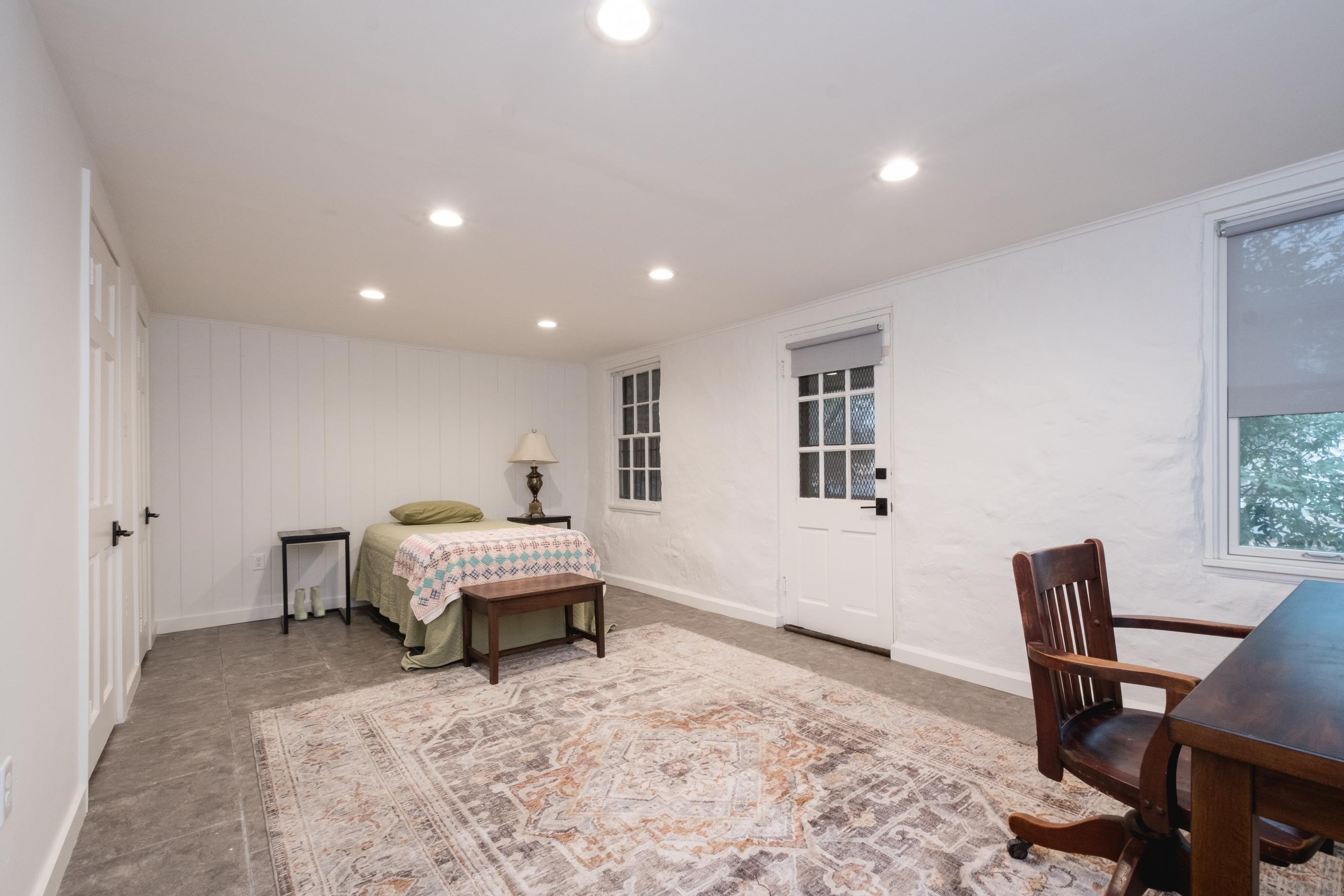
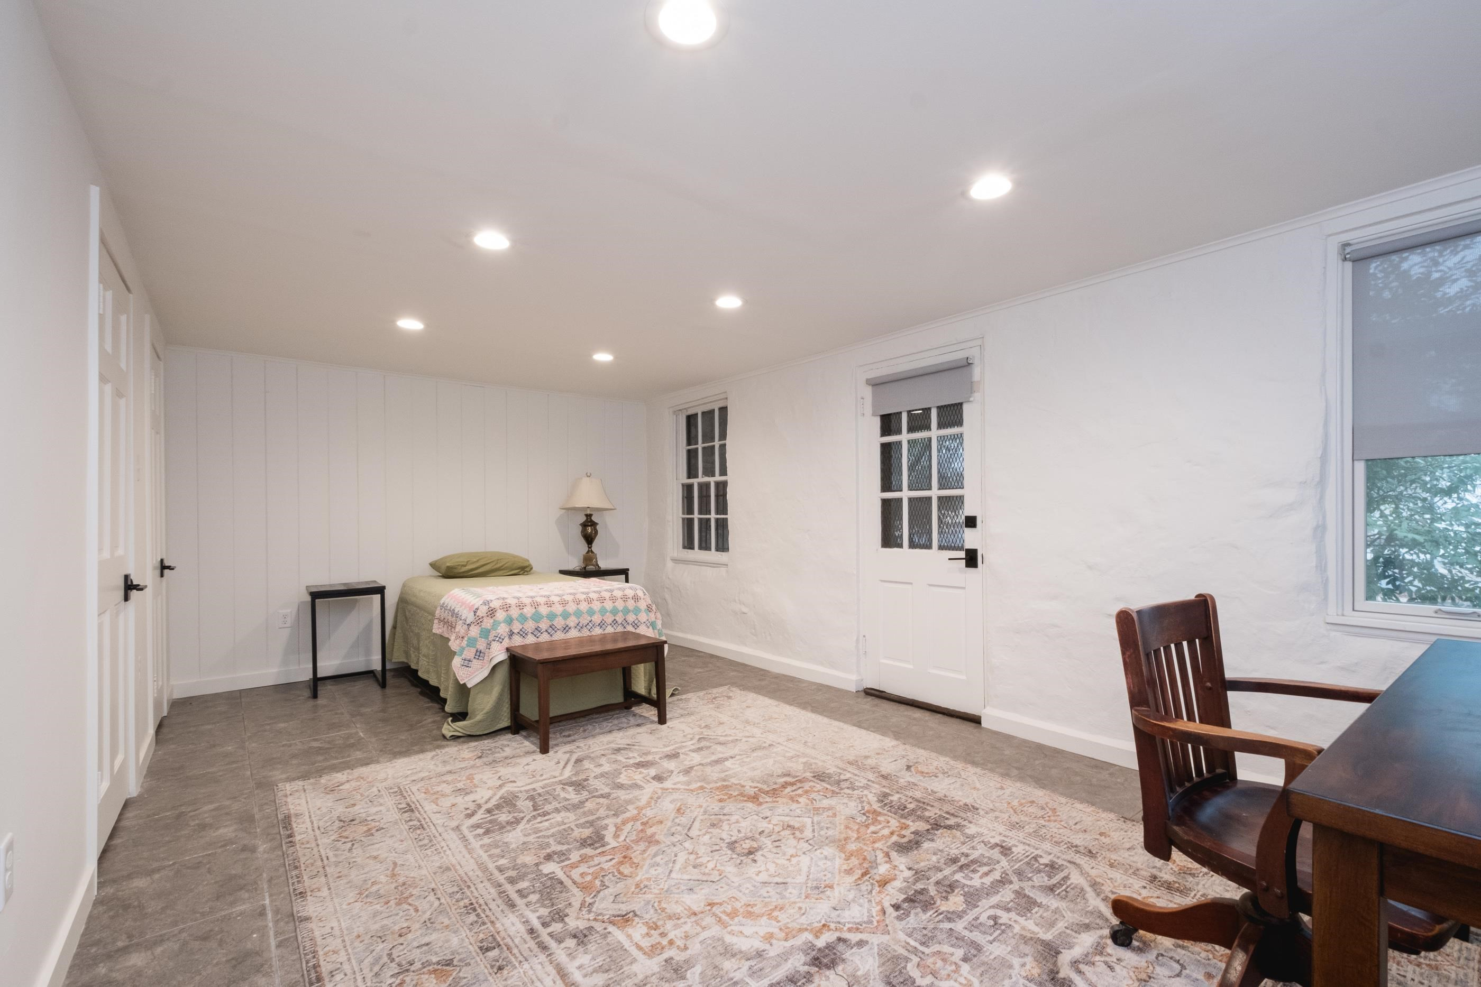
- boots [293,585,325,621]
